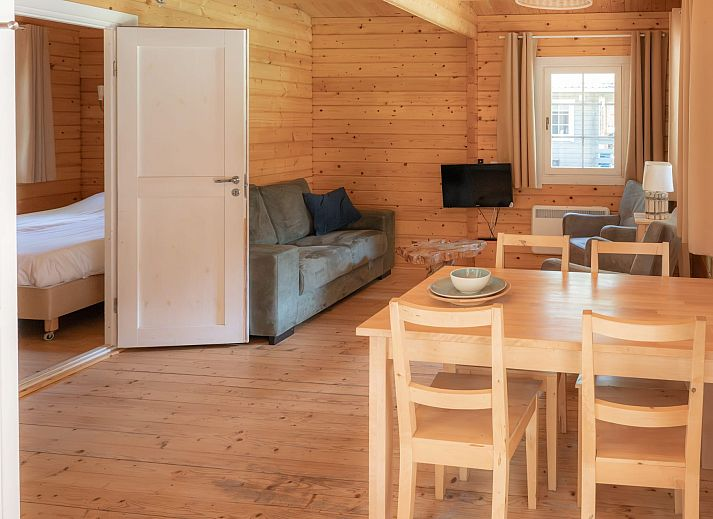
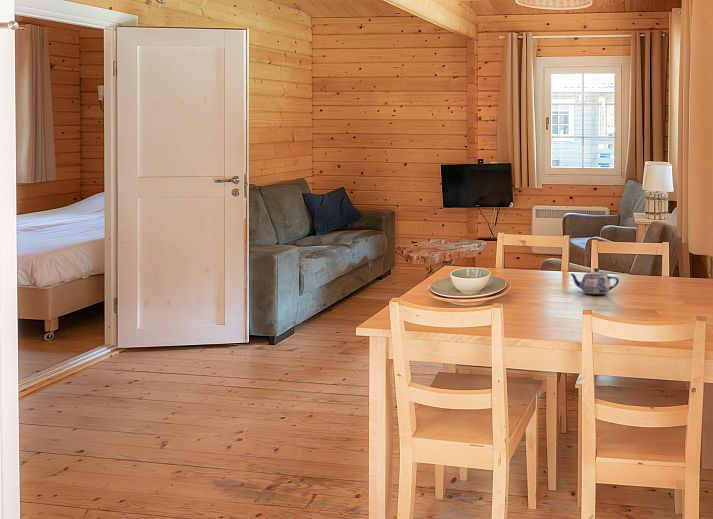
+ teapot [569,267,620,295]
